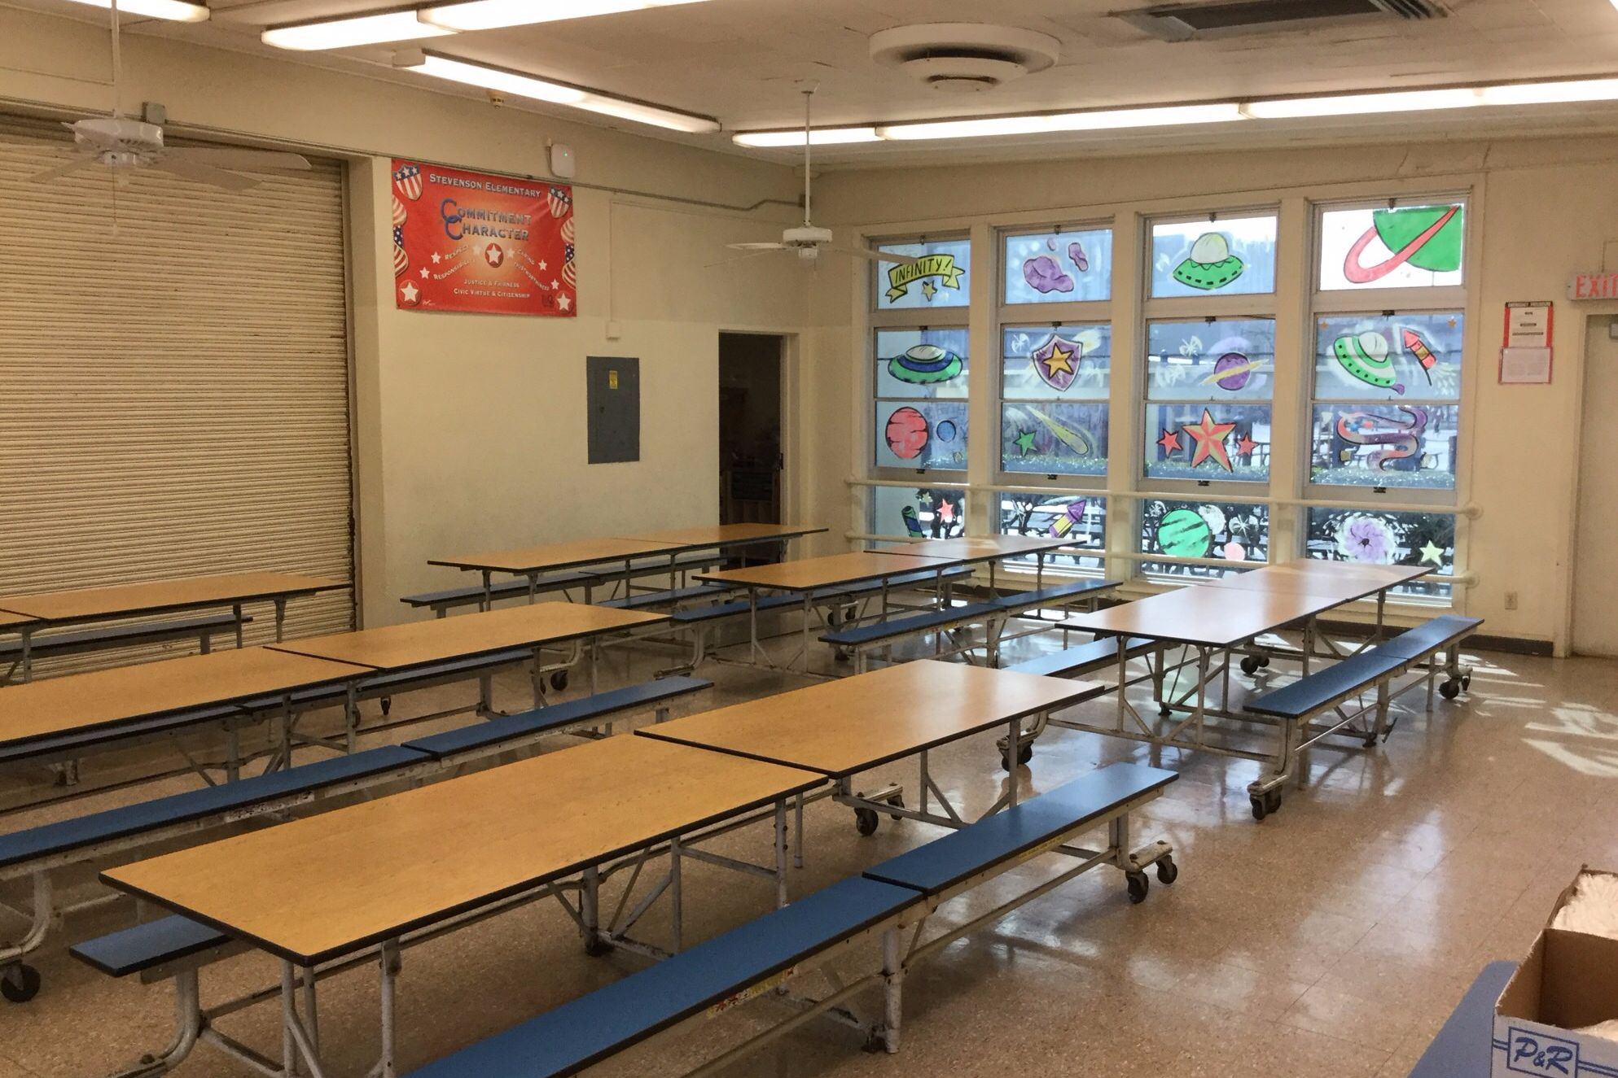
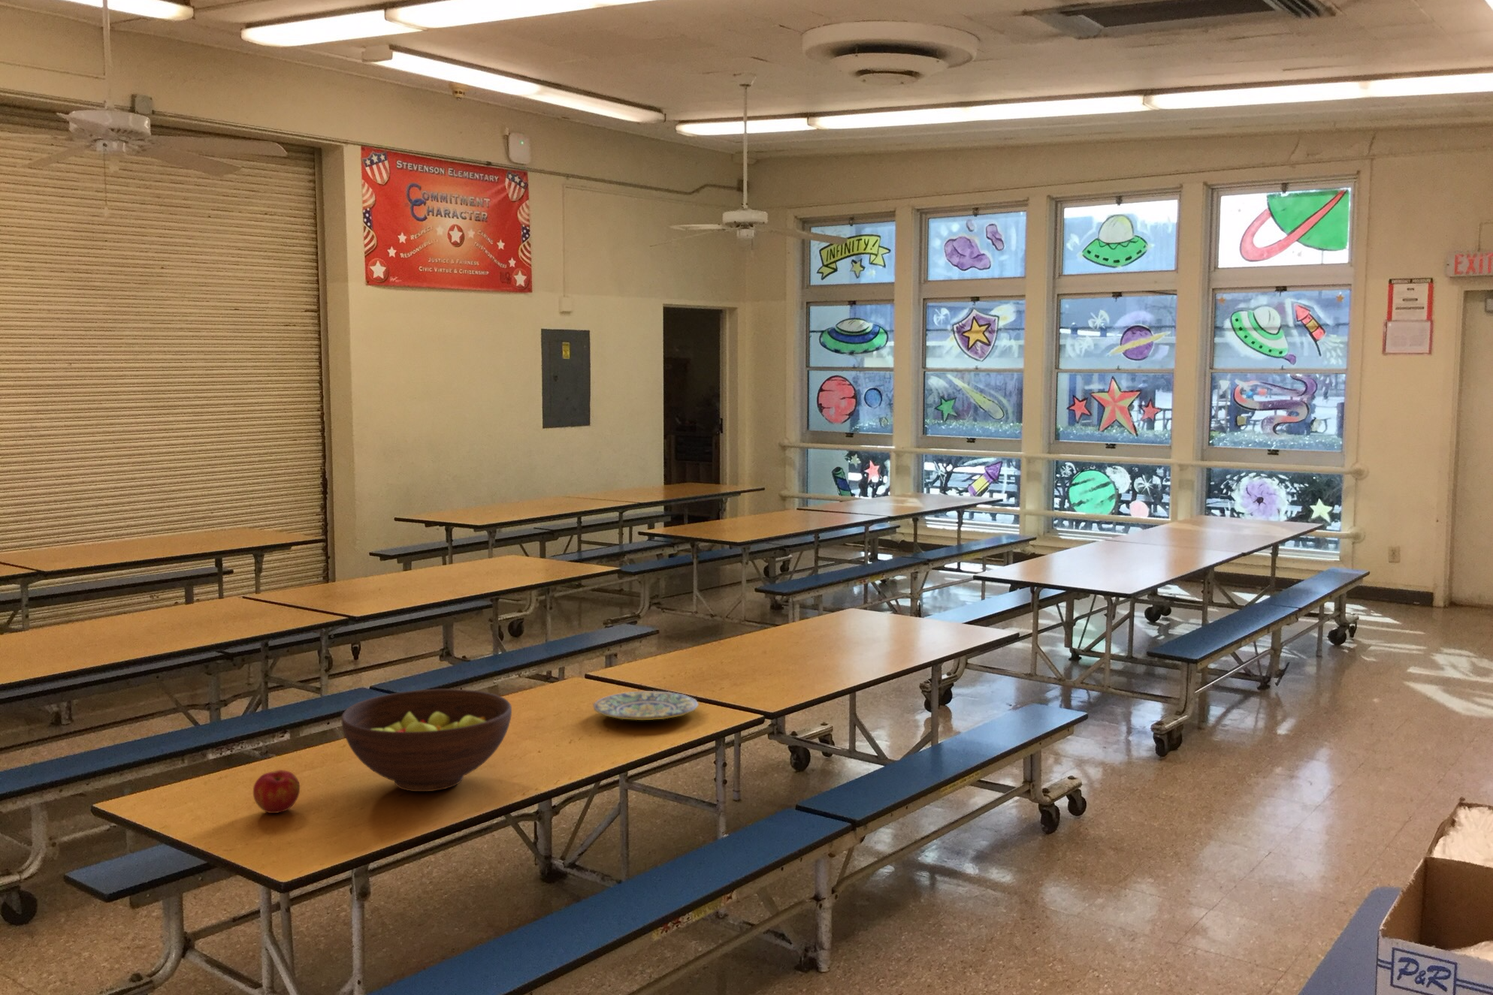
+ plate [592,690,700,721]
+ apple [252,768,301,814]
+ fruit bowl [341,689,512,792]
